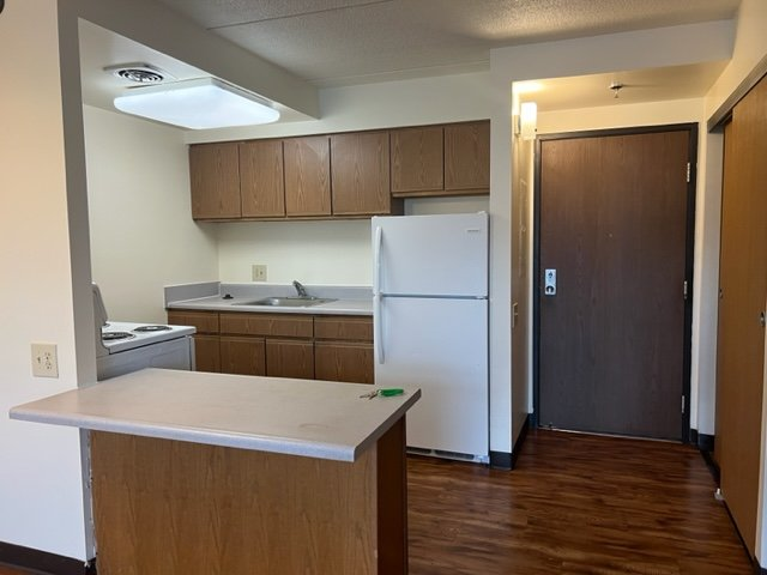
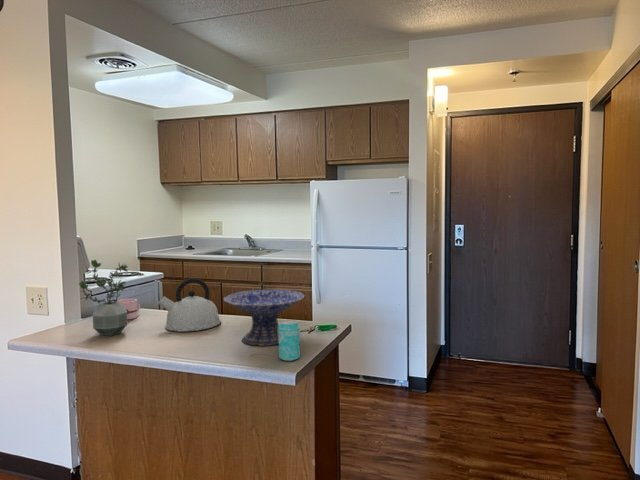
+ kettle [157,277,222,332]
+ mug [117,298,141,320]
+ beverage can [278,319,301,362]
+ decorative bowl [222,289,306,347]
+ potted plant [77,259,129,337]
